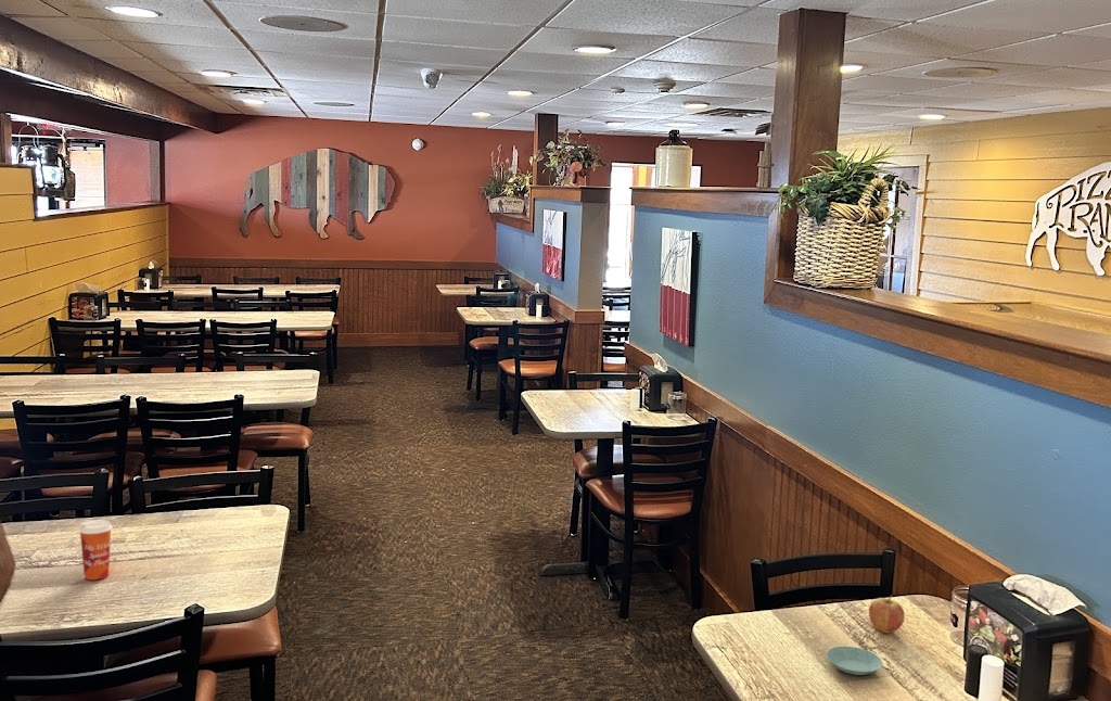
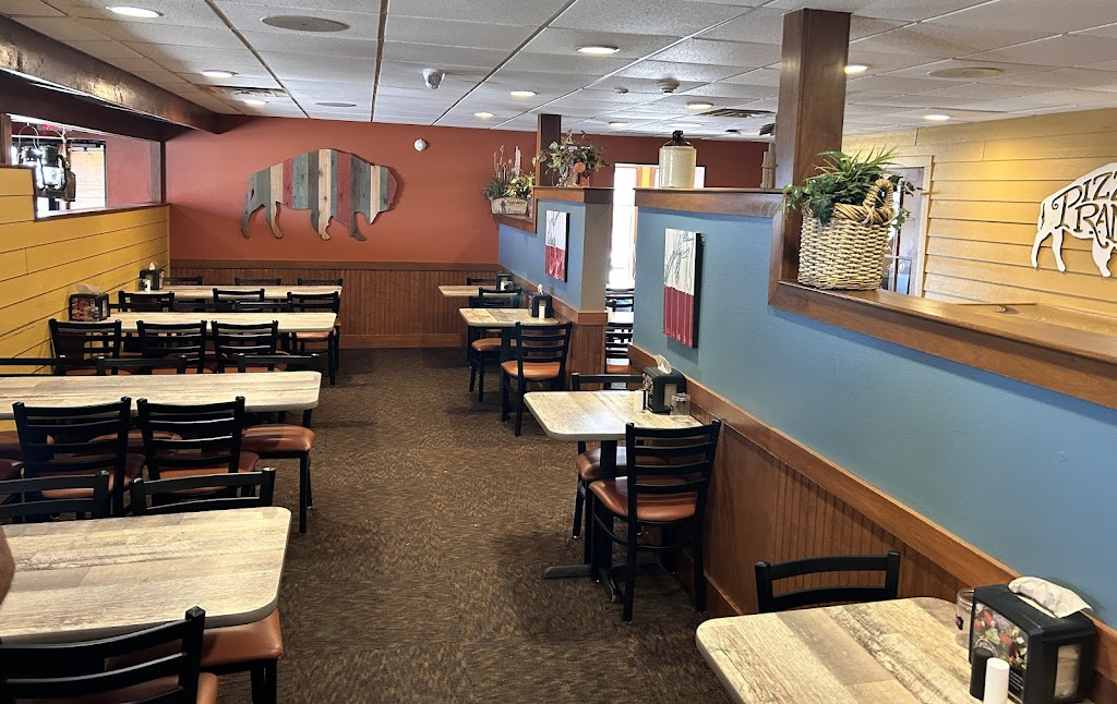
- paper cup [78,519,114,582]
- fruit [868,595,905,634]
- saucer [826,646,883,676]
